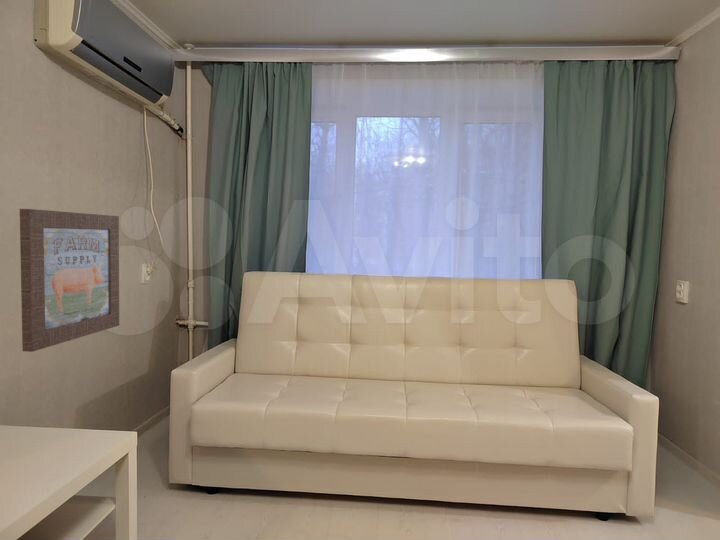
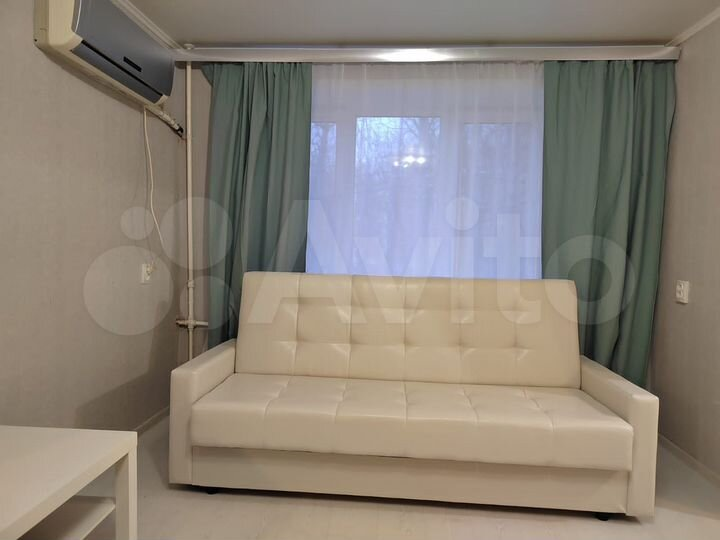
- wall art [19,208,120,353]
